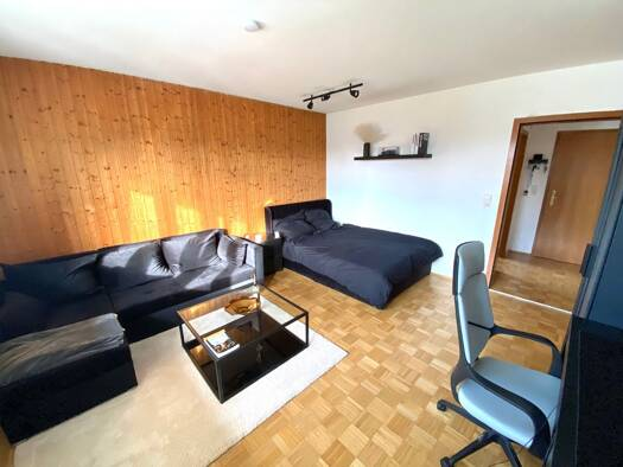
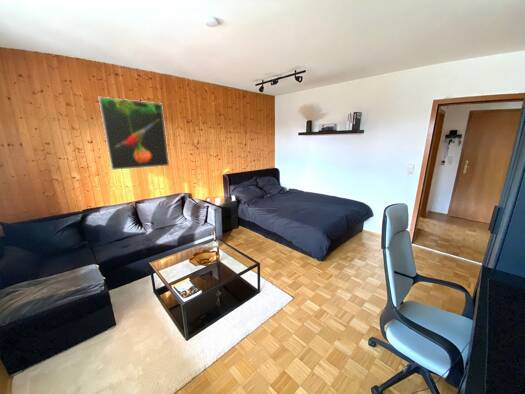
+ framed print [98,96,170,171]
